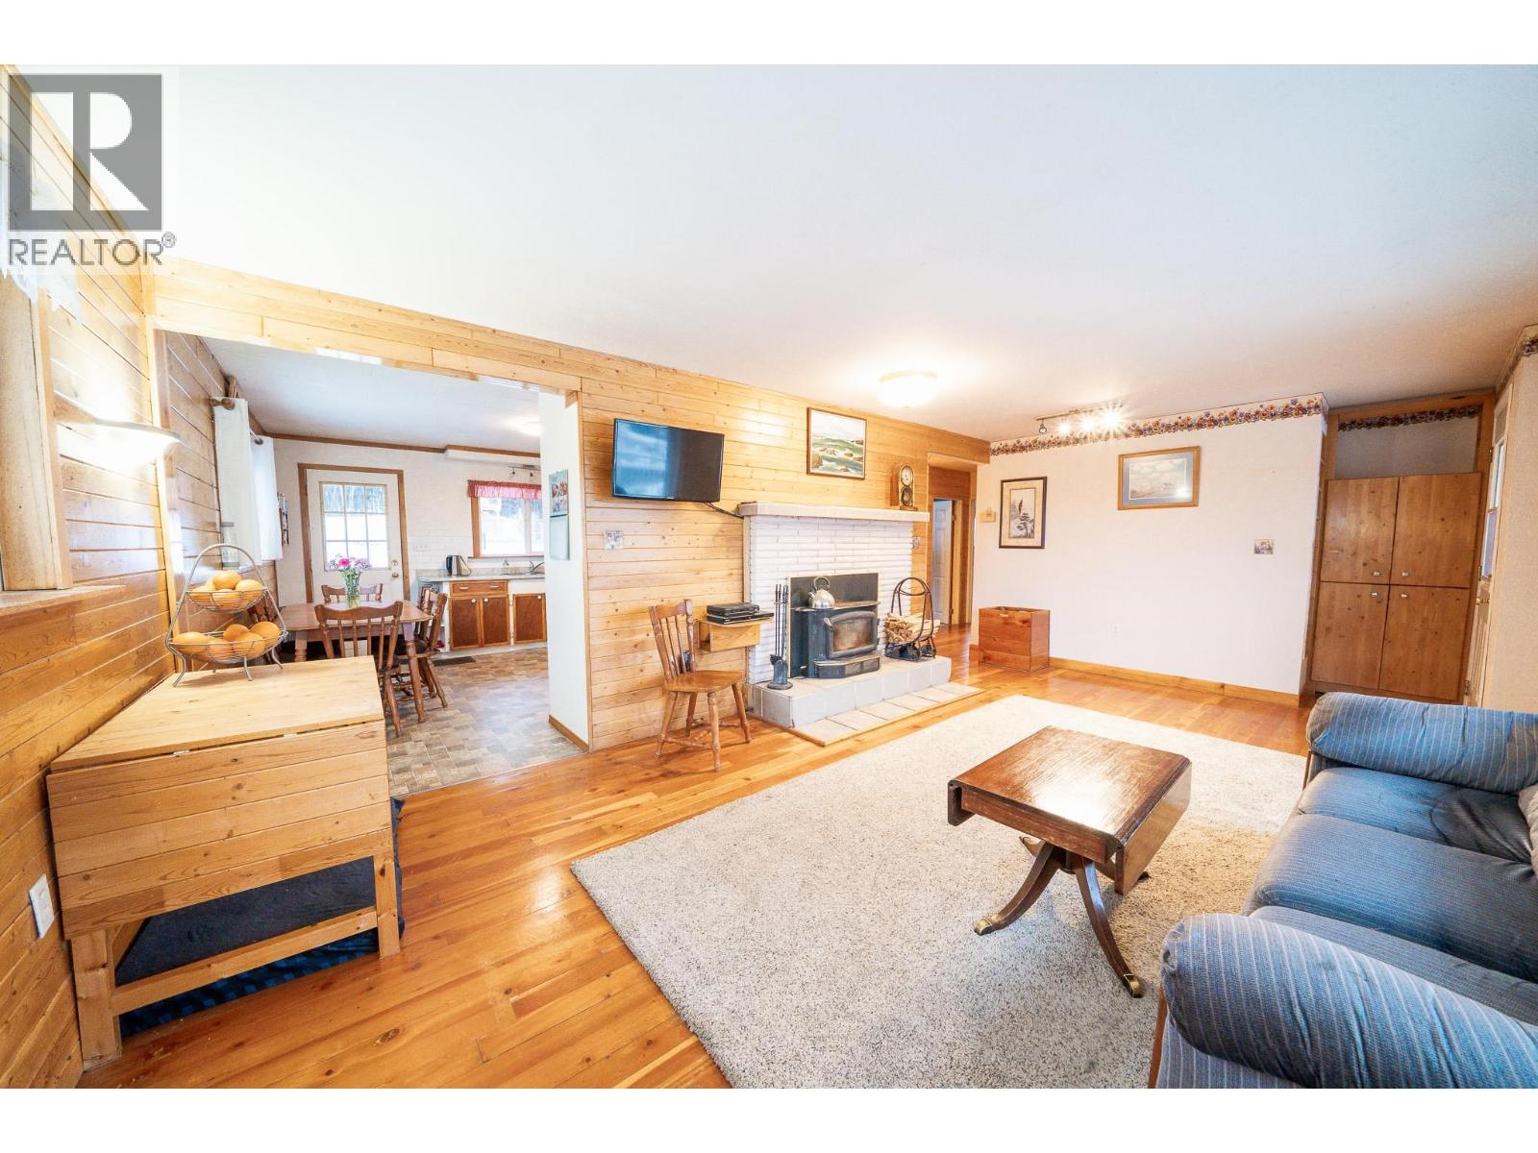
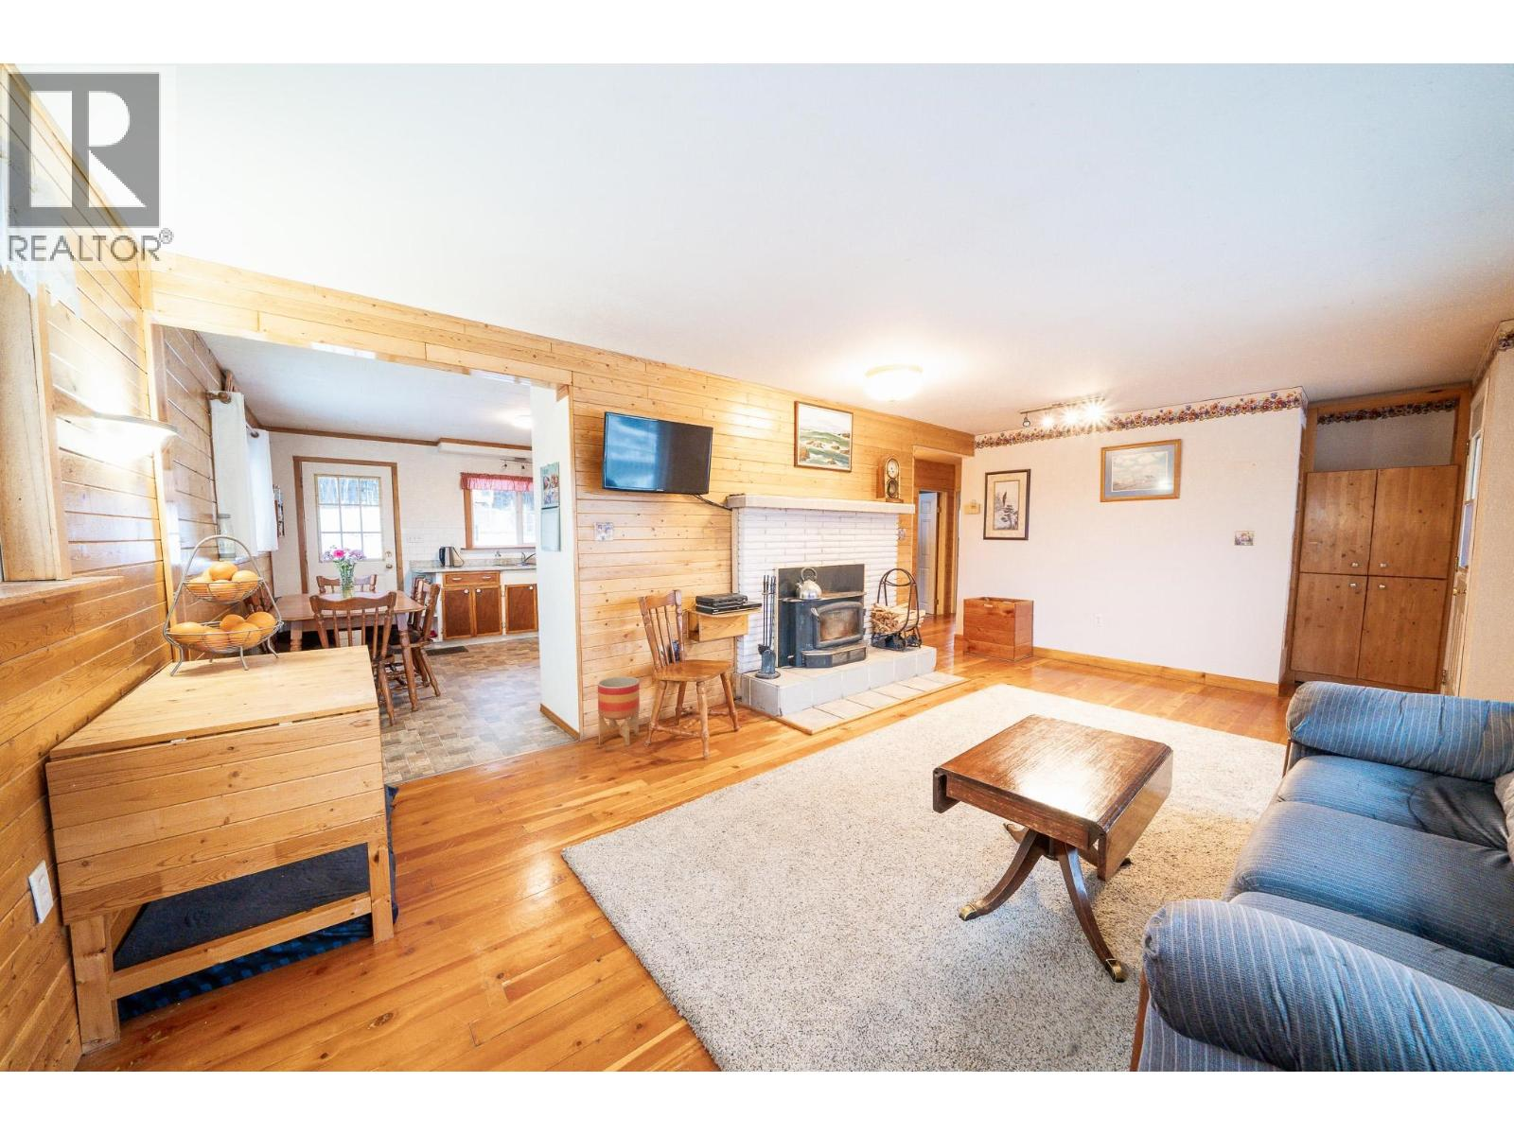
+ planter [597,675,640,746]
